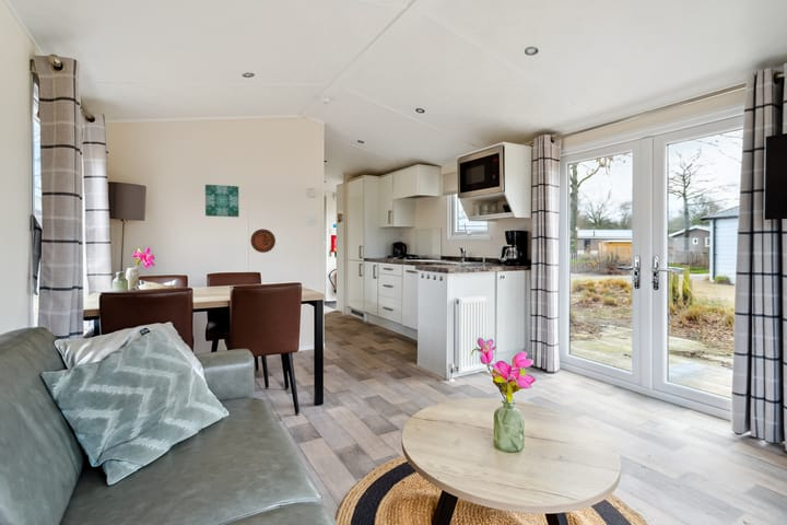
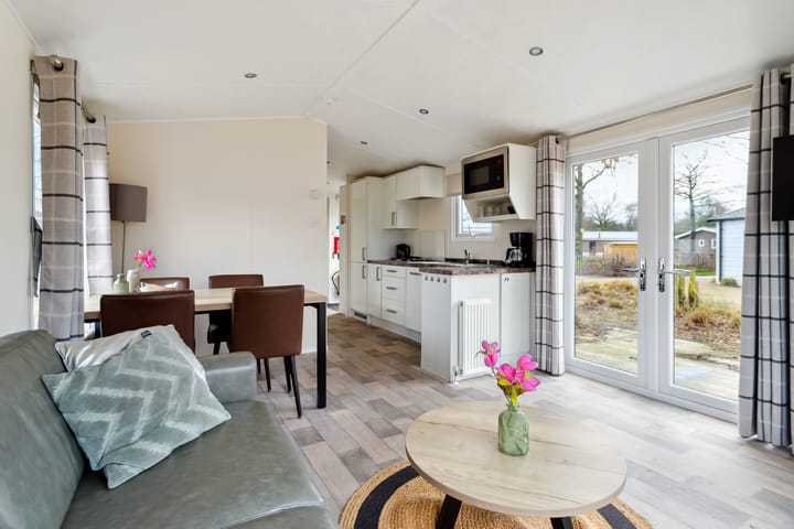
- decorative plate [249,229,277,254]
- wall art [204,184,239,218]
